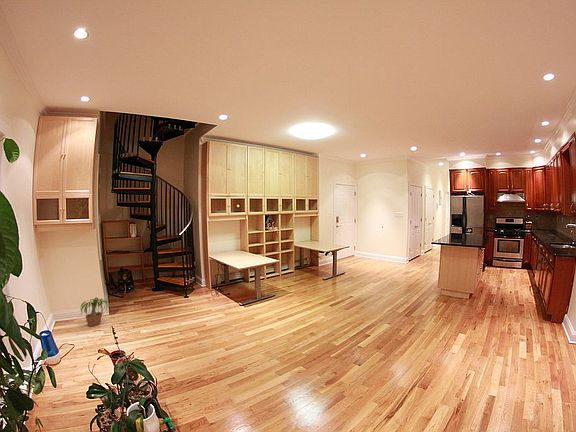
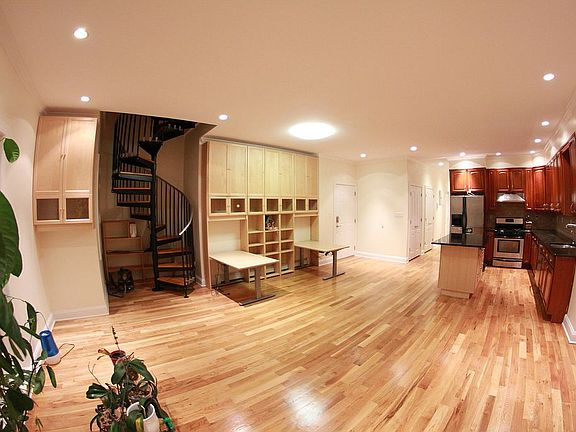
- potted plant [78,297,110,327]
